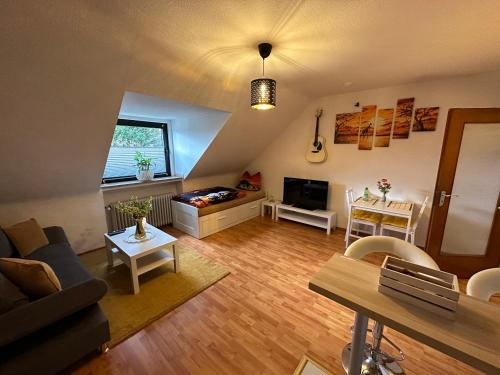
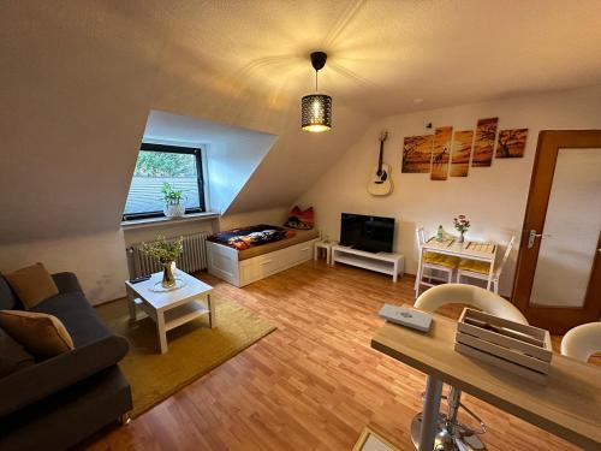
+ notepad [376,302,434,332]
